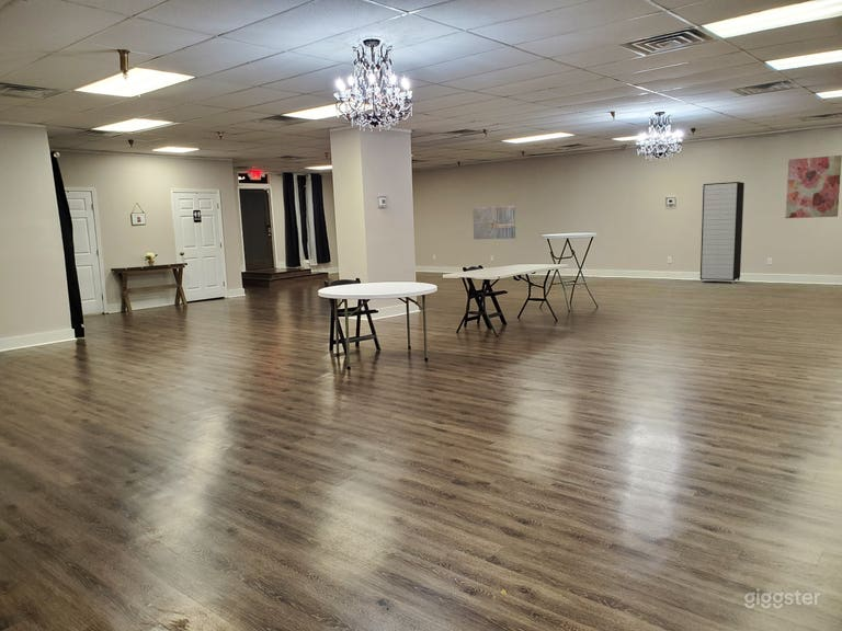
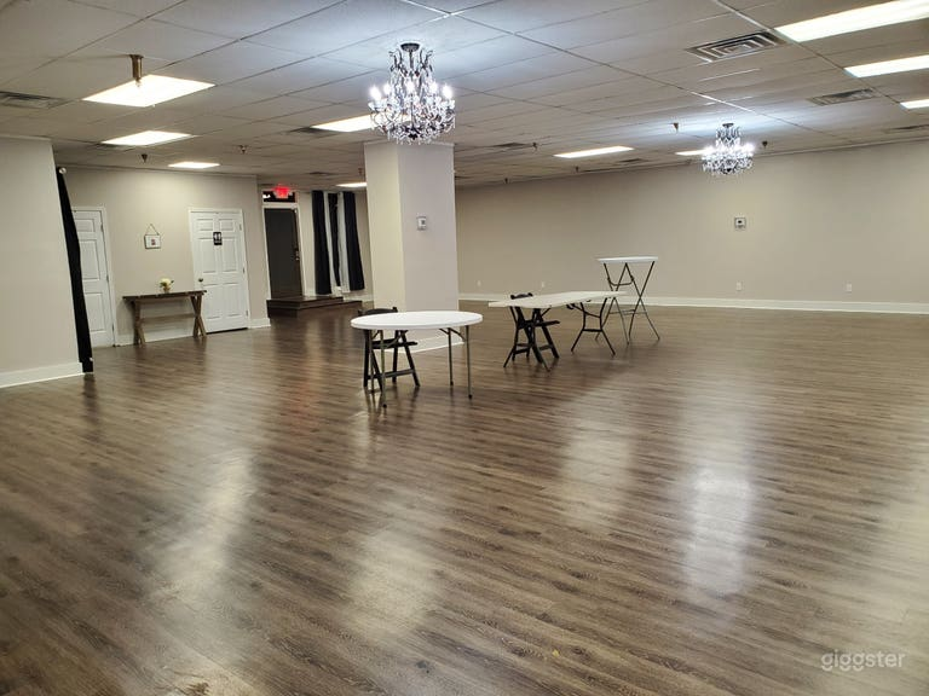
- storage cabinet [699,181,746,284]
- wall art [473,205,516,240]
- wall art [785,154,842,219]
